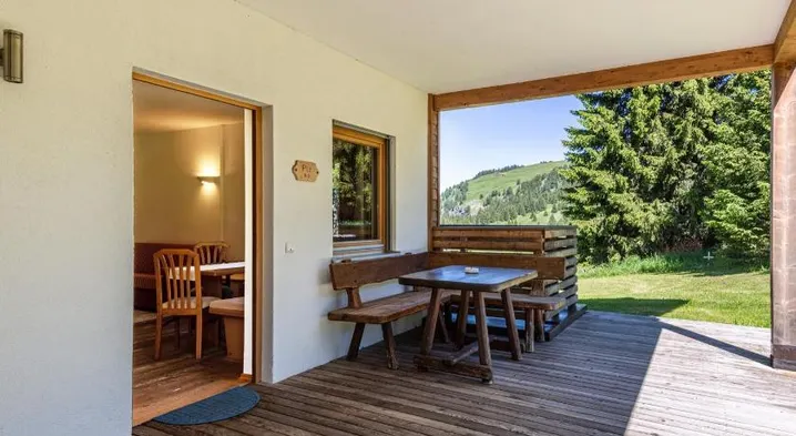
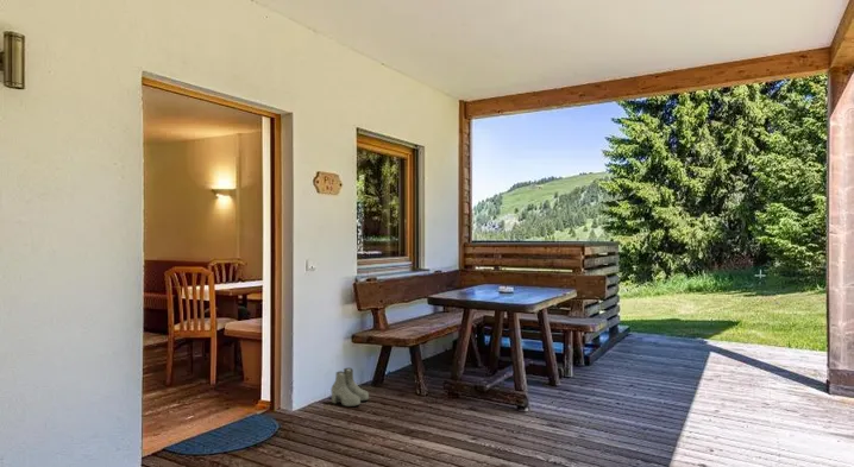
+ boots [329,367,370,408]
